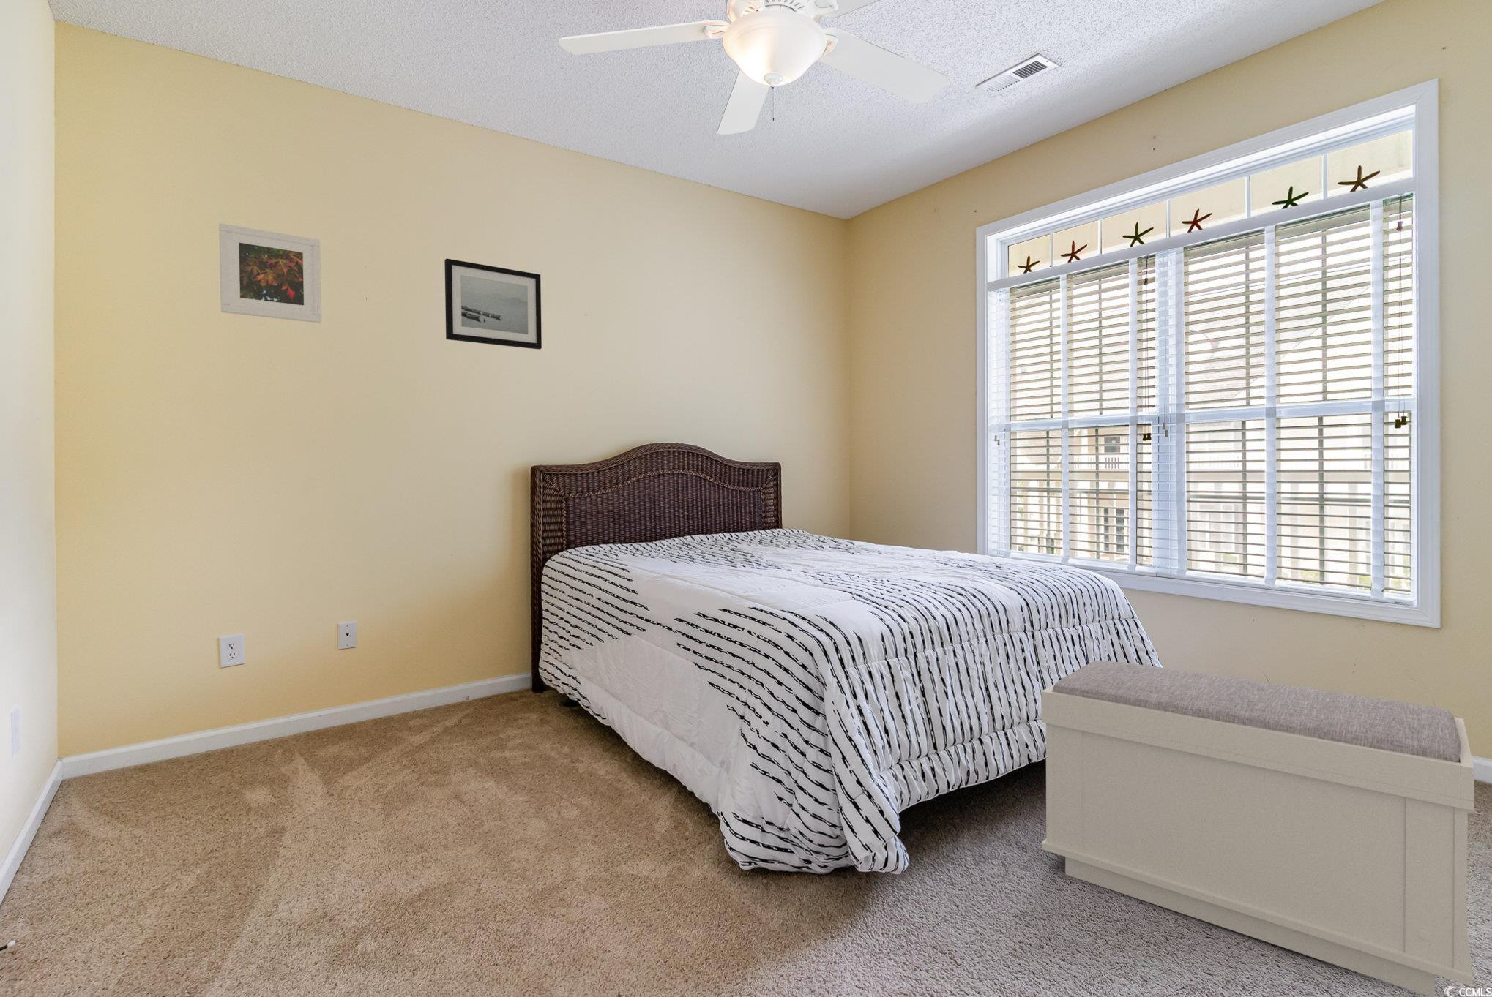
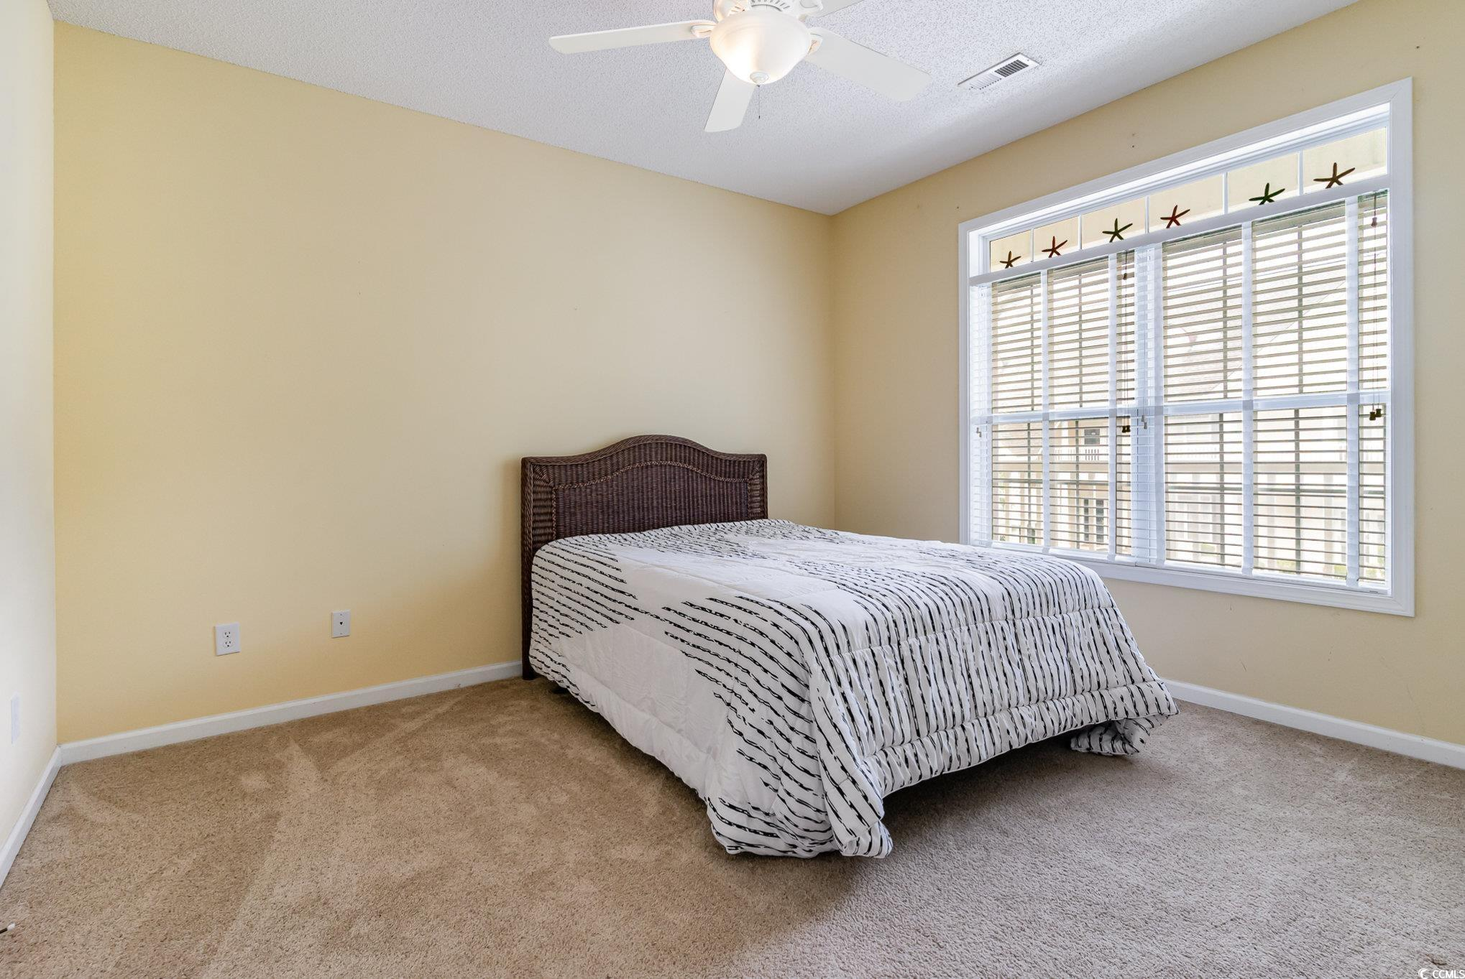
- wall art [443,257,542,351]
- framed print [218,223,322,324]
- bench [1040,660,1475,997]
